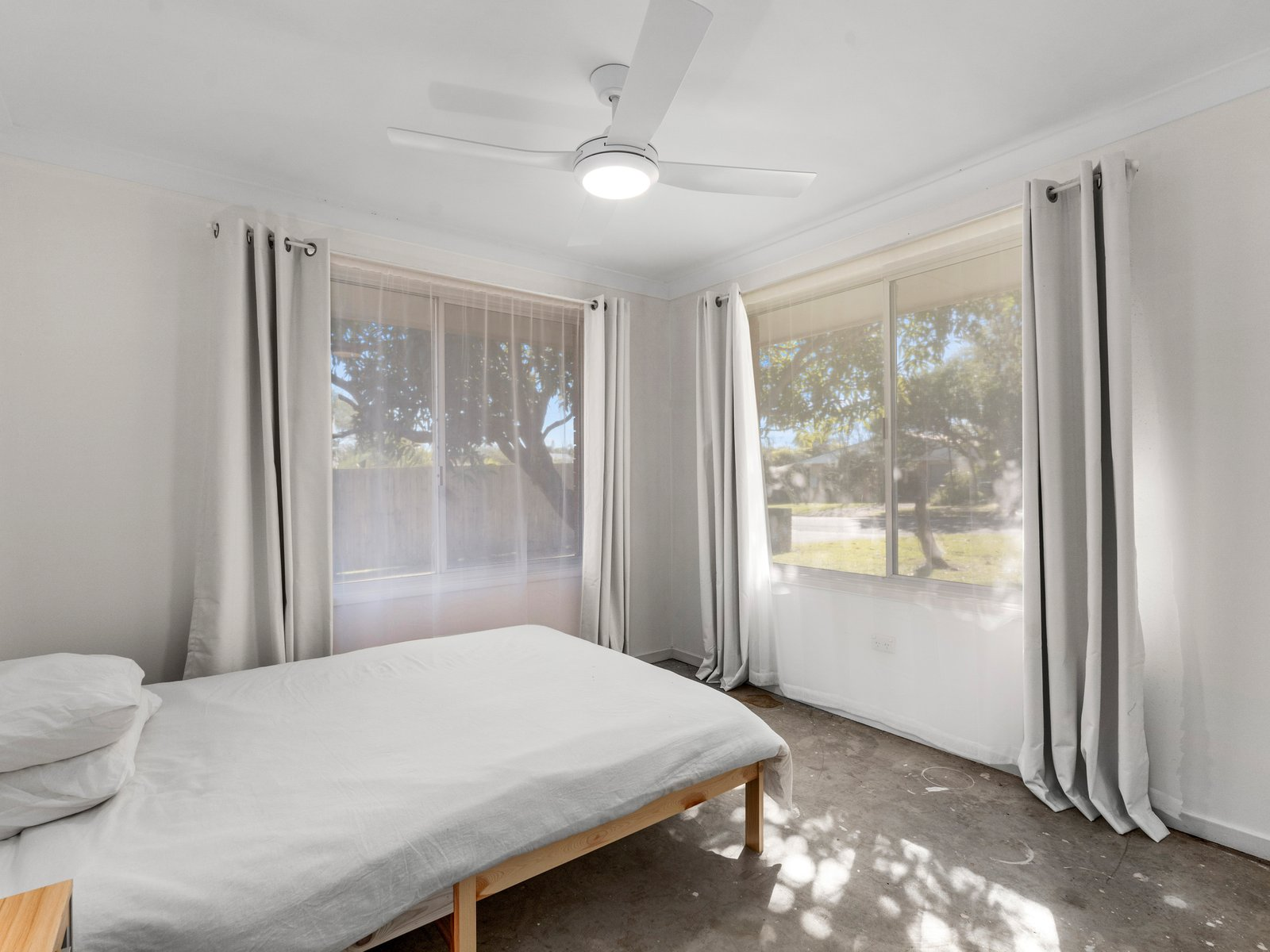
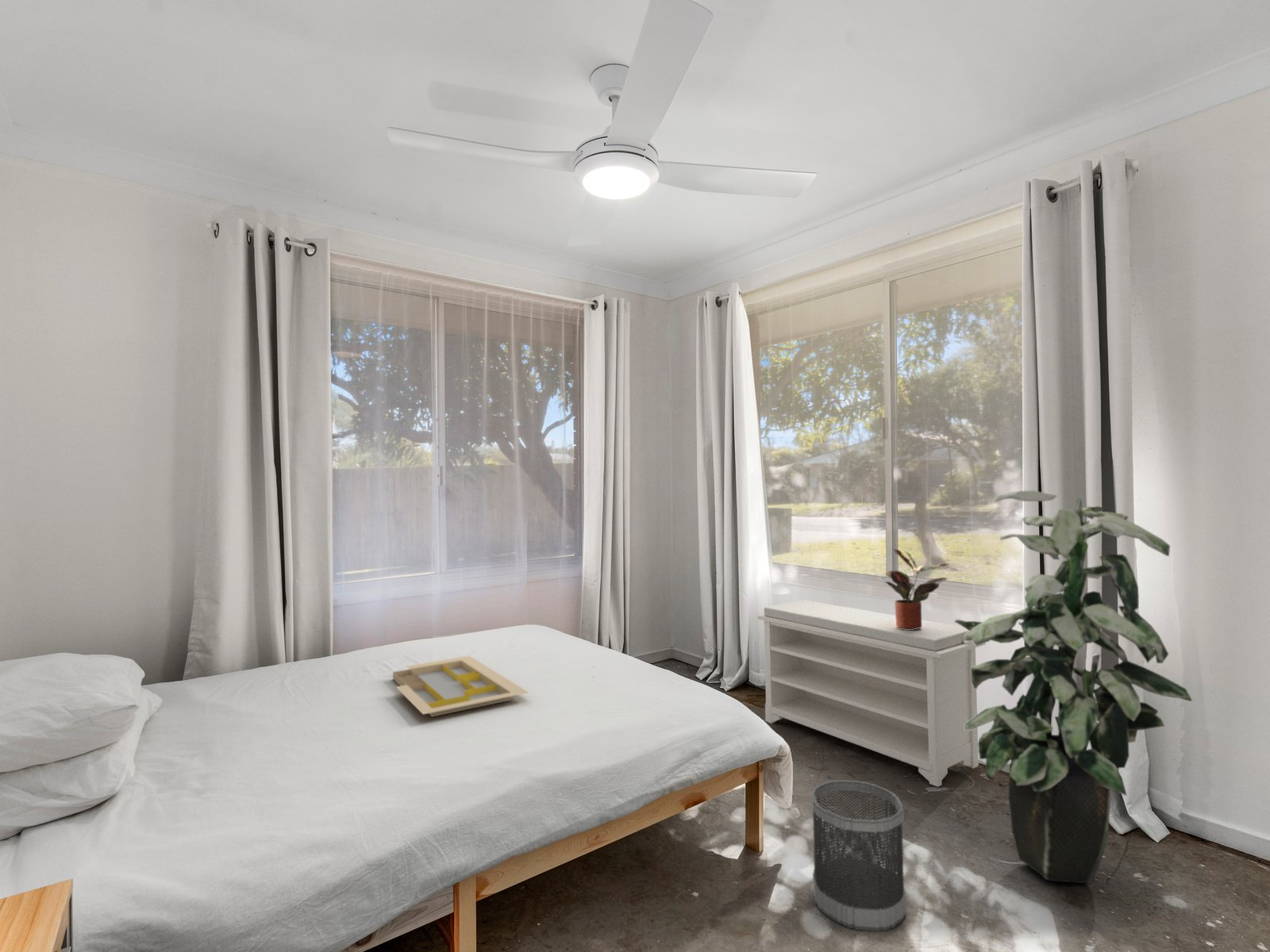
+ bench [757,599,986,788]
+ serving tray [392,655,529,718]
+ indoor plant [953,489,1193,885]
+ wastebasket [810,779,907,932]
+ potted plant [883,547,951,630]
